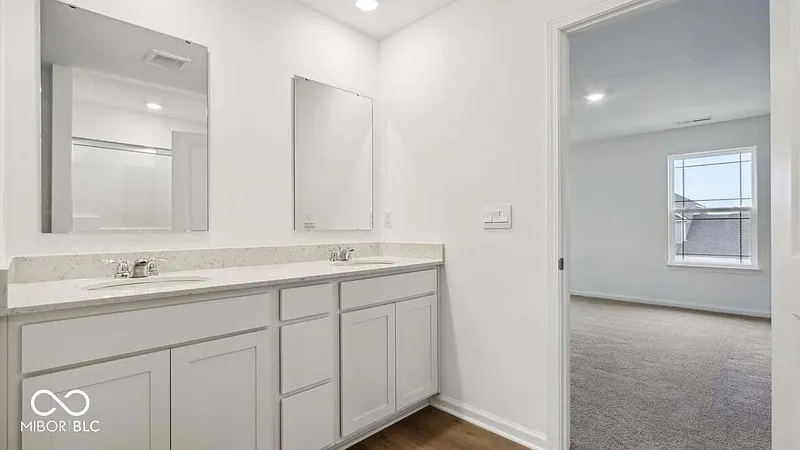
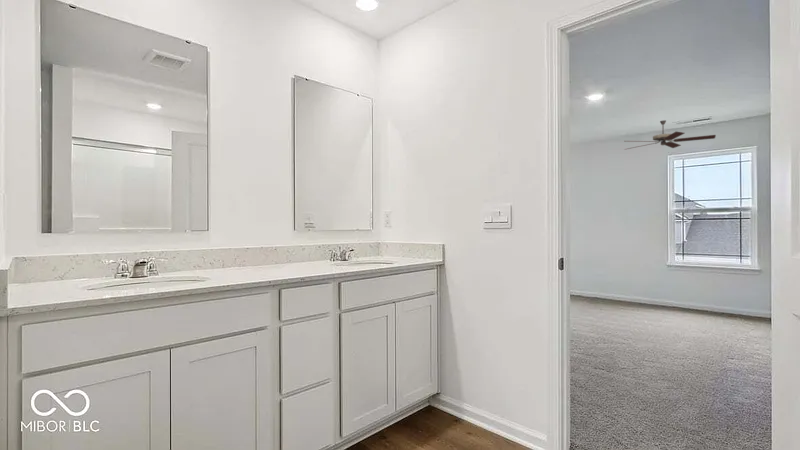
+ ceiling fan [623,119,717,151]
